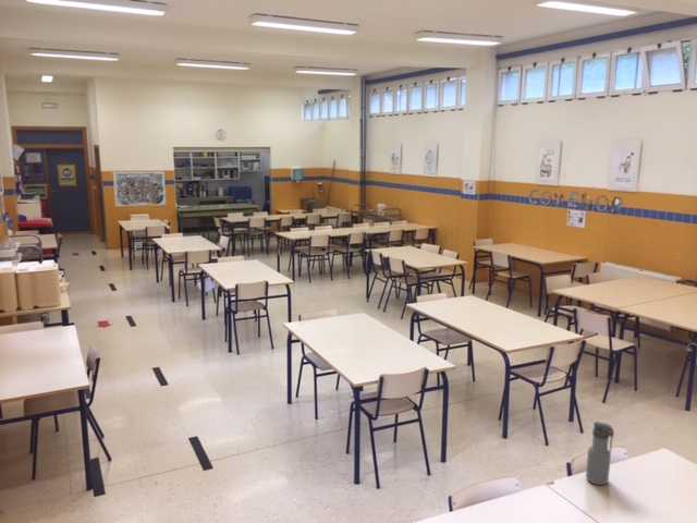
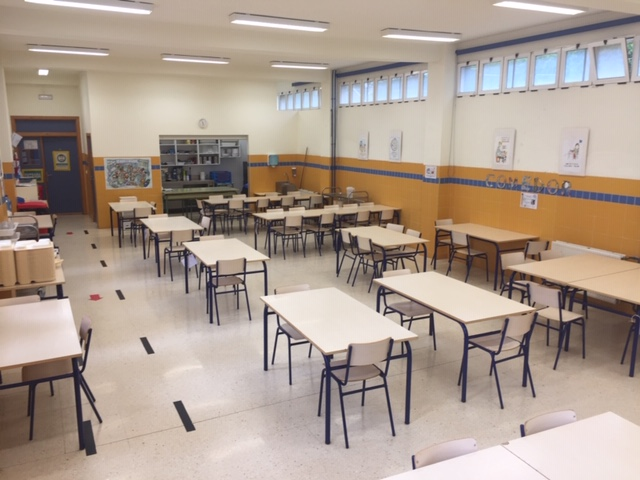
- water bottle [585,421,615,486]
